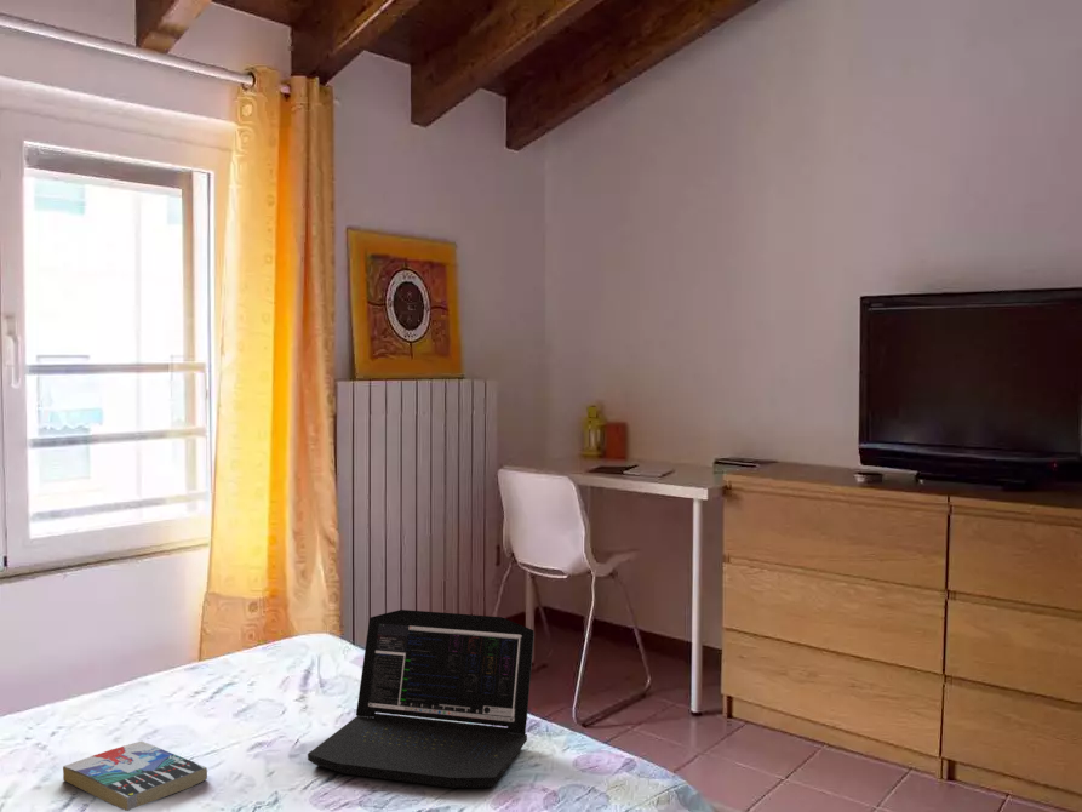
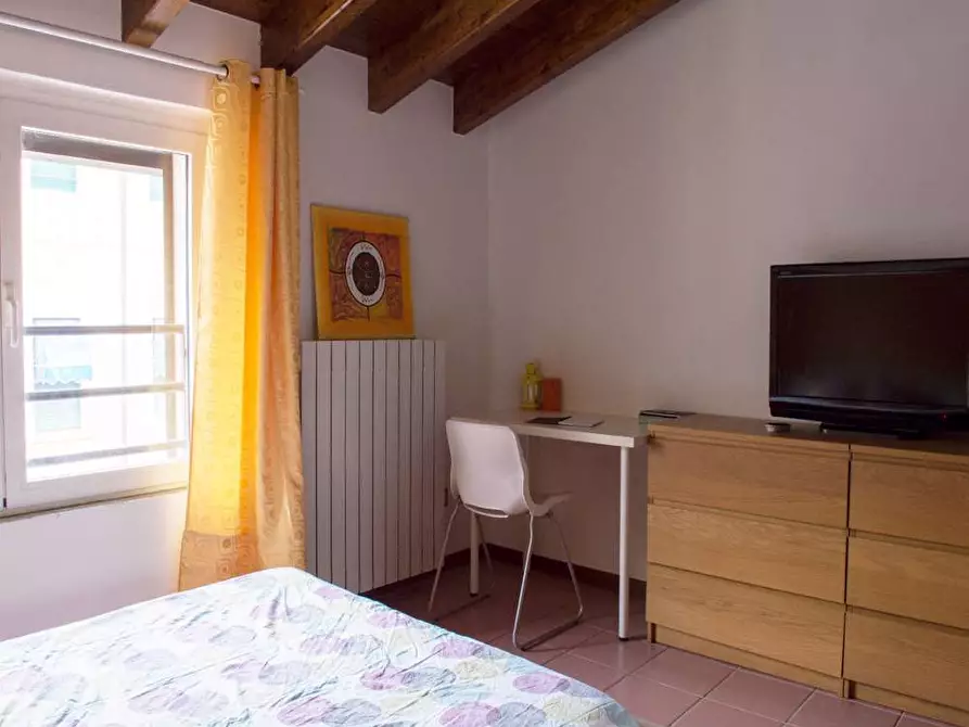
- laptop [307,608,536,789]
- book [62,740,208,812]
